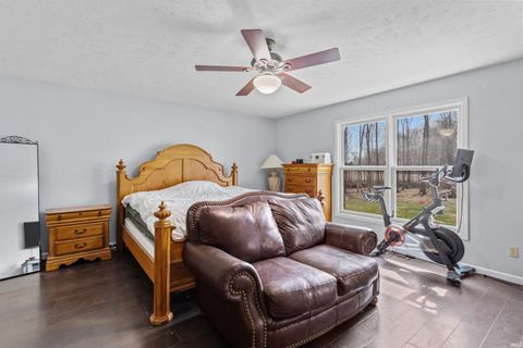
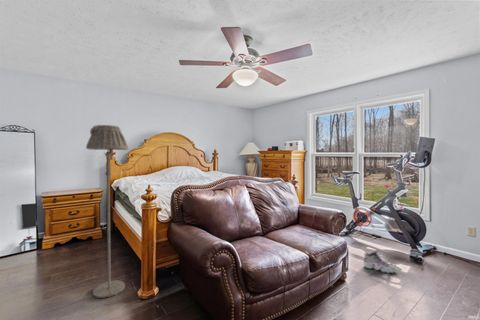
+ floor lamp [85,124,129,299]
+ sneaker [362,249,397,274]
